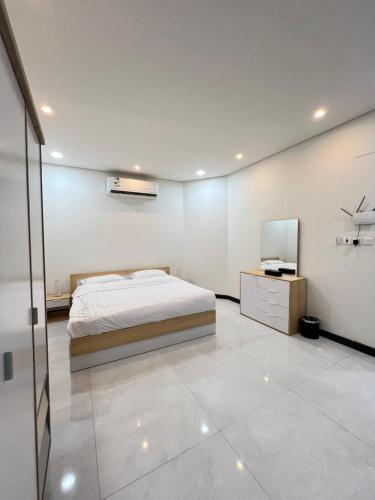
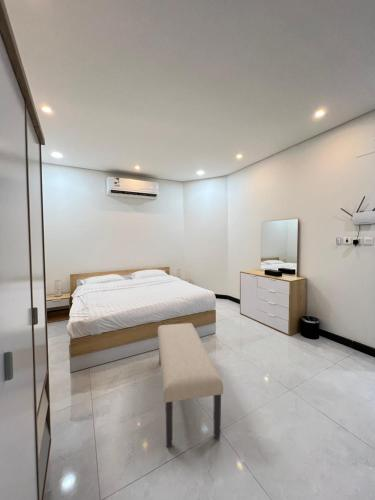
+ bench [157,322,224,448]
